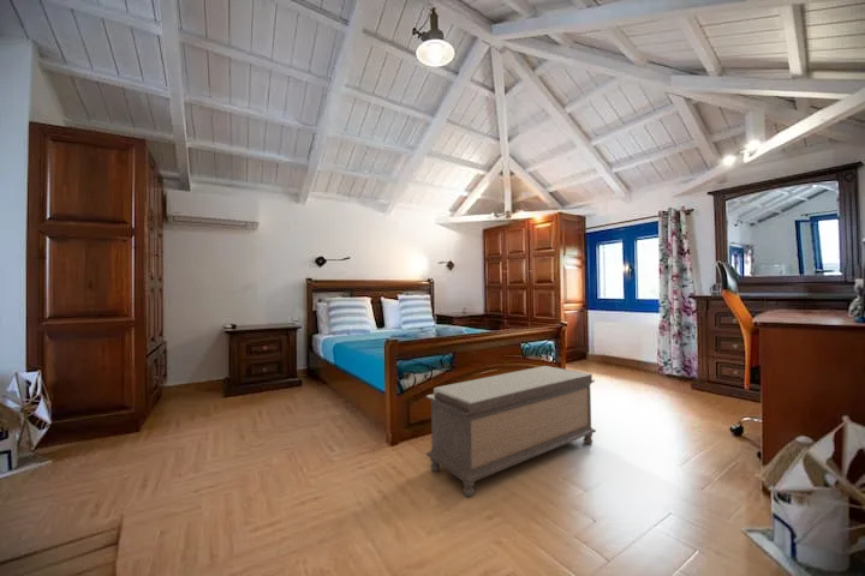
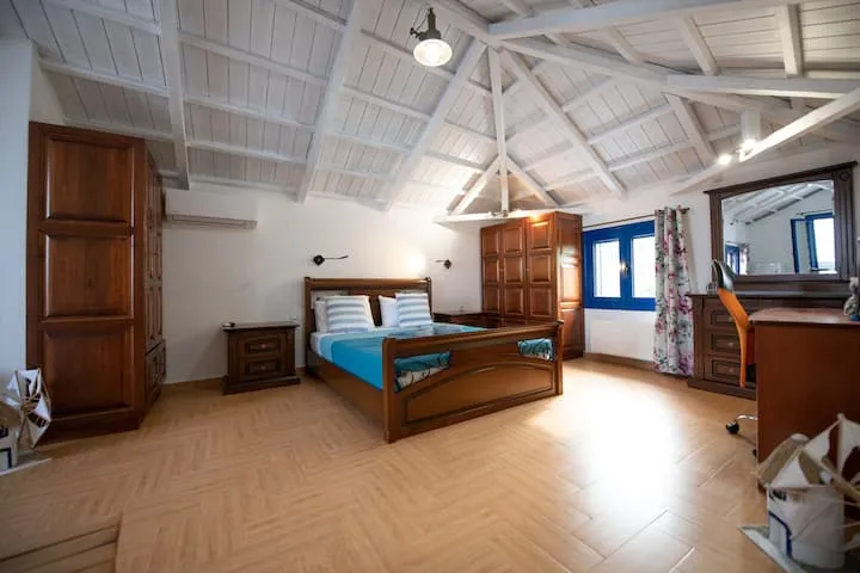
- bench [424,365,597,498]
